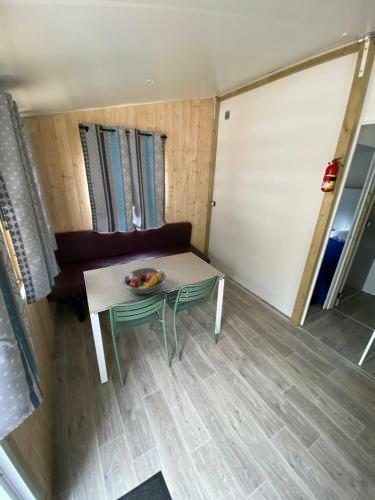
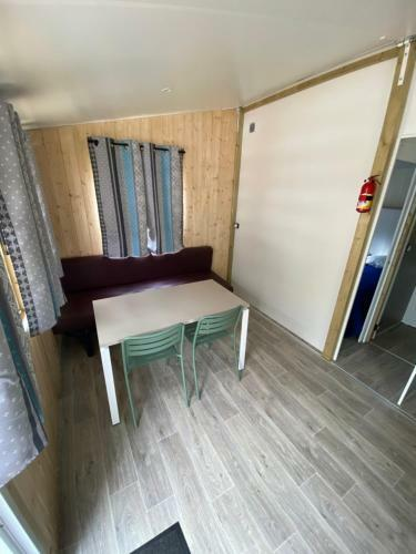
- fruit bowl [121,267,168,295]
